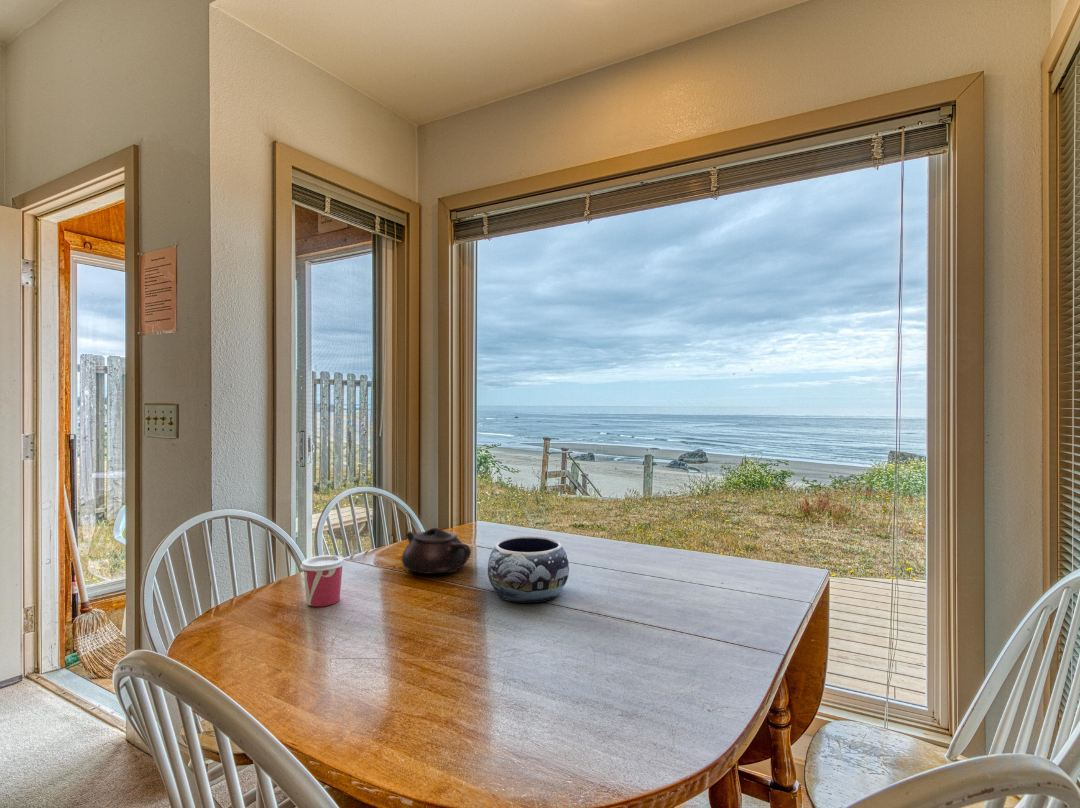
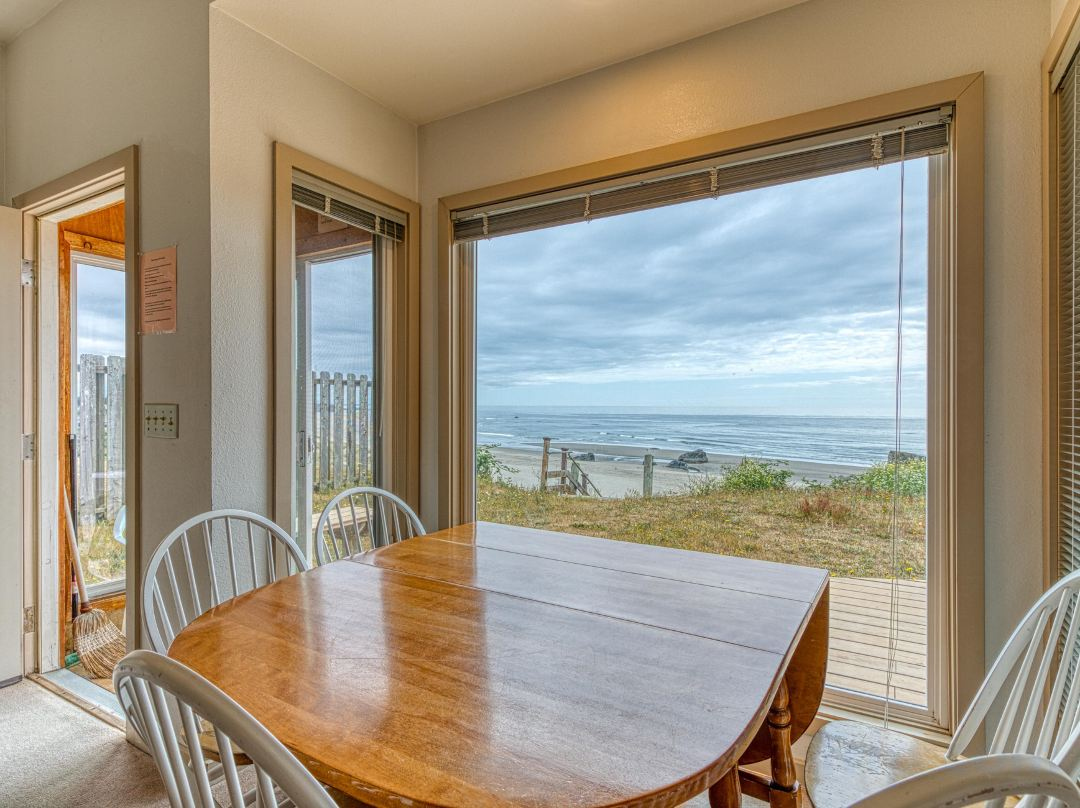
- teapot [401,527,472,574]
- decorative bowl [487,535,570,604]
- cup [299,554,347,607]
